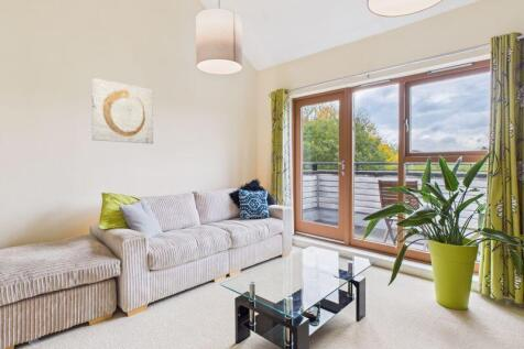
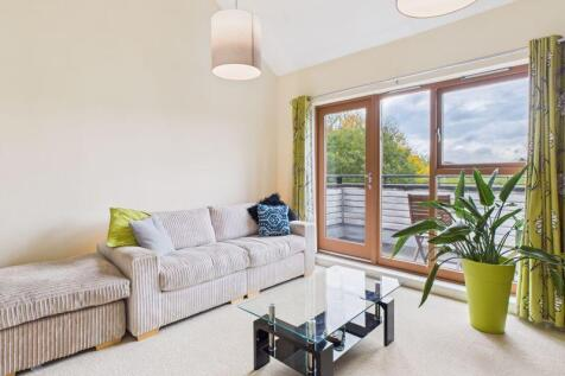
- wall art [90,77,154,145]
